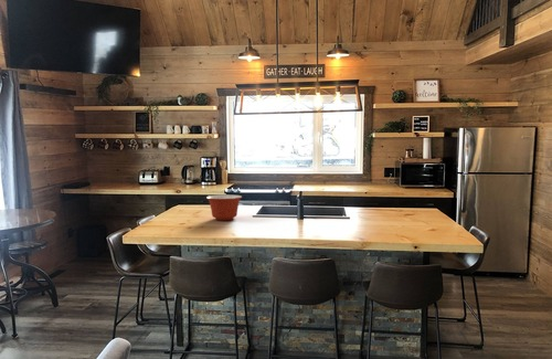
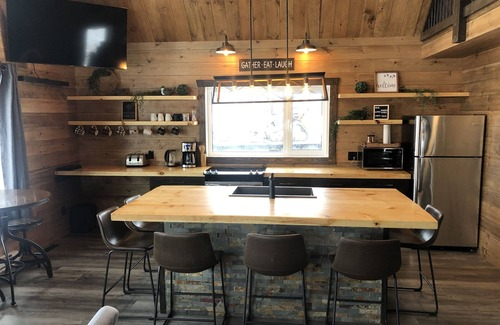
- mixing bowl [205,193,243,221]
